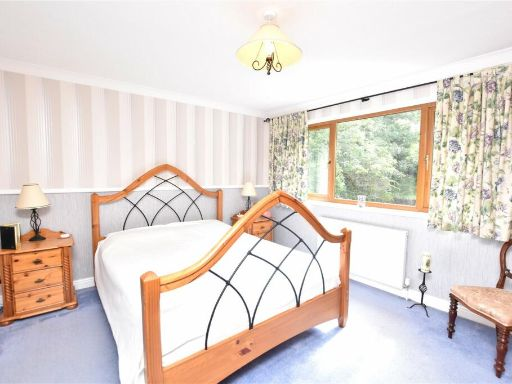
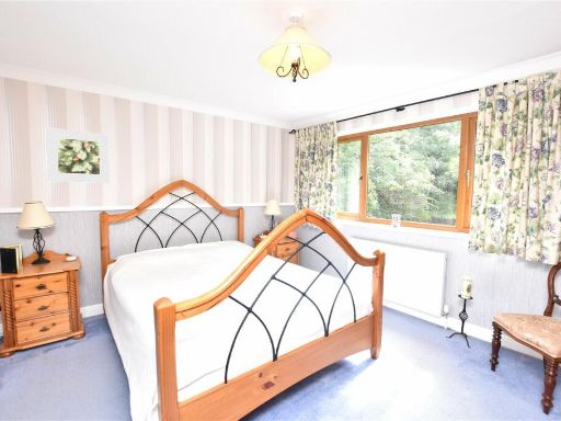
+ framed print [45,126,111,184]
